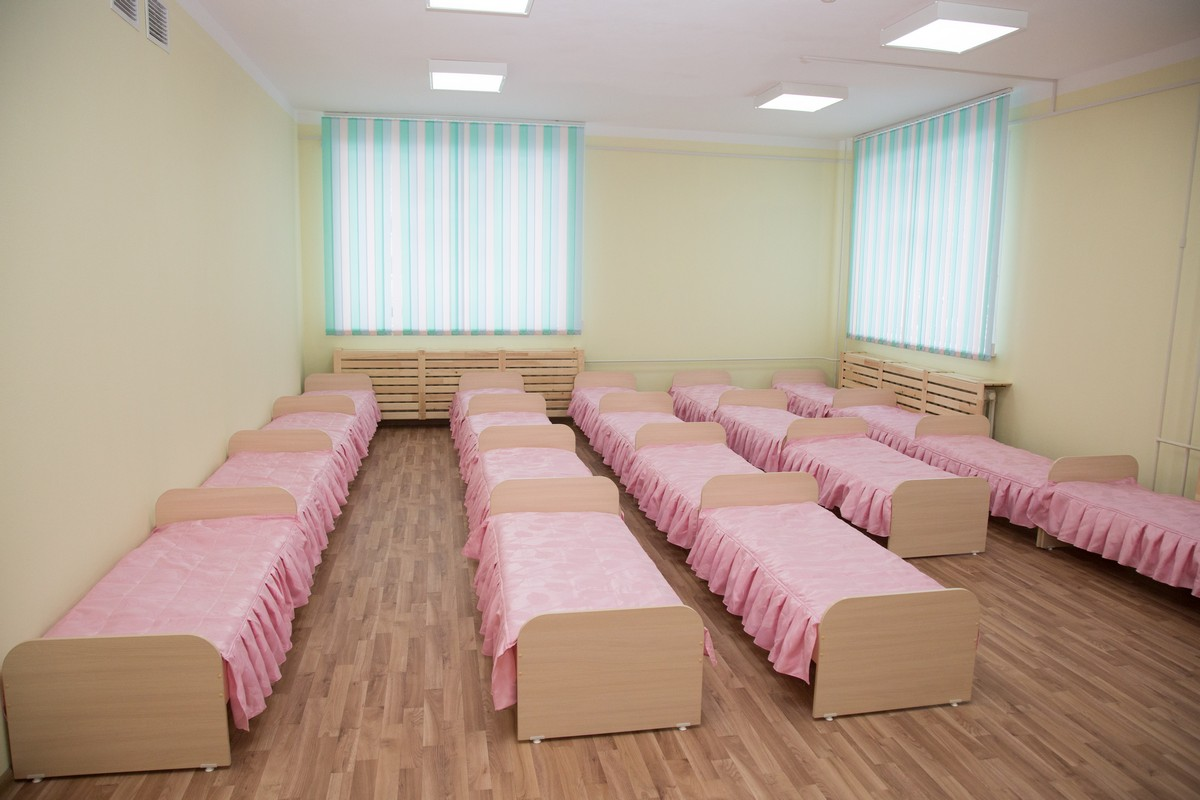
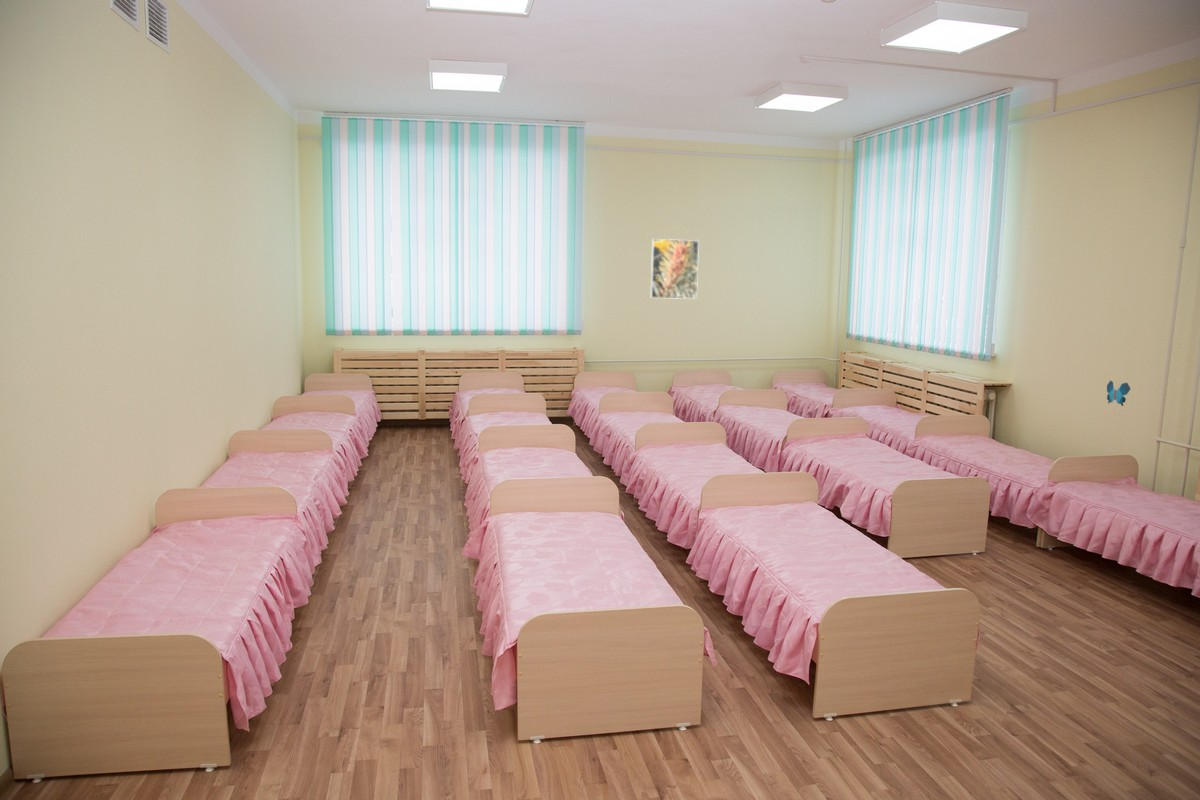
+ decorative butterfly [1106,379,1131,407]
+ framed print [650,238,700,300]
